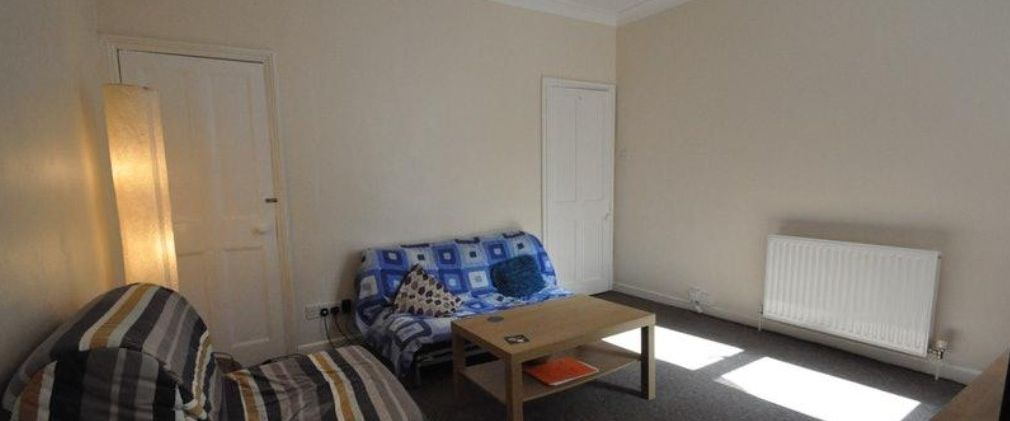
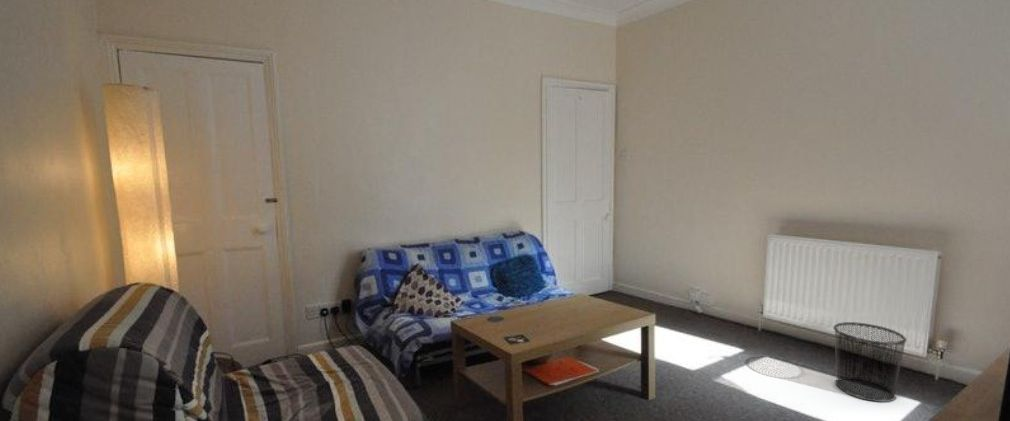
+ waste bin [832,321,908,403]
